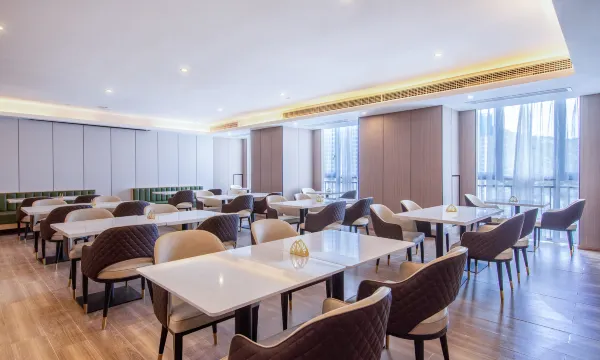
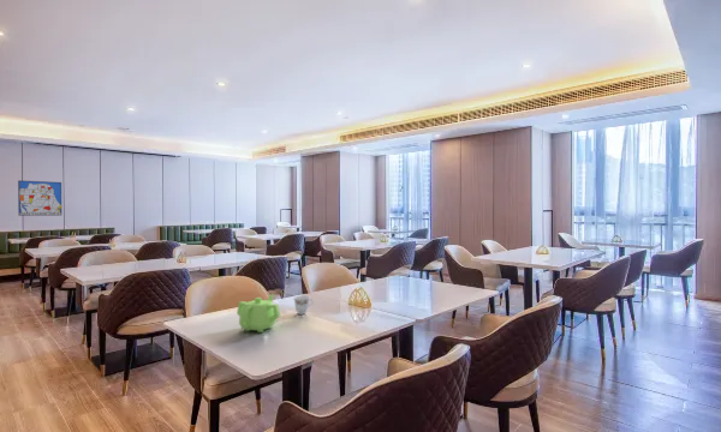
+ teapot [236,293,281,334]
+ wall art [17,179,62,217]
+ teacup [292,294,315,316]
